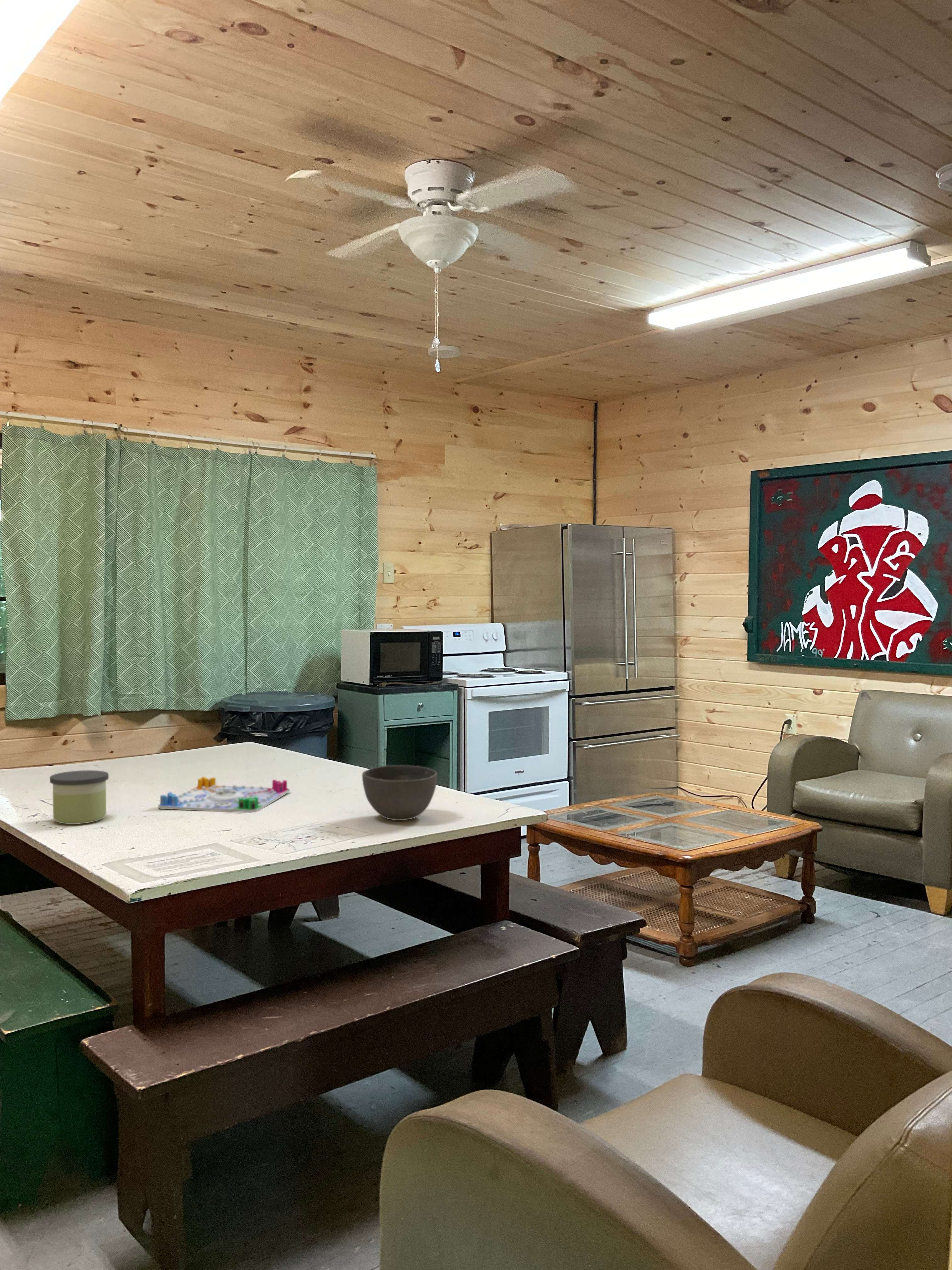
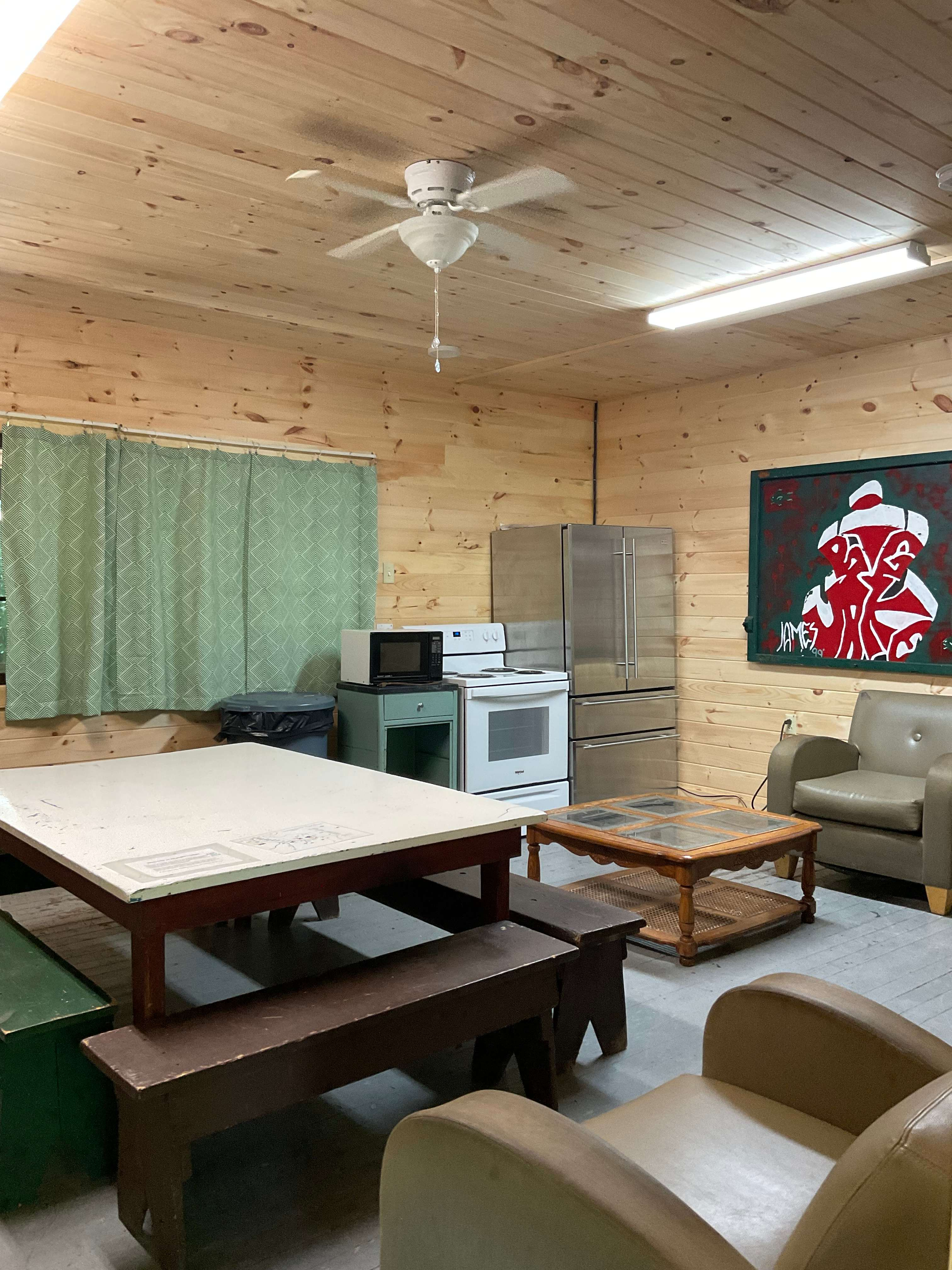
- bowl [362,765,437,821]
- board game [158,776,290,813]
- candle [49,770,109,824]
